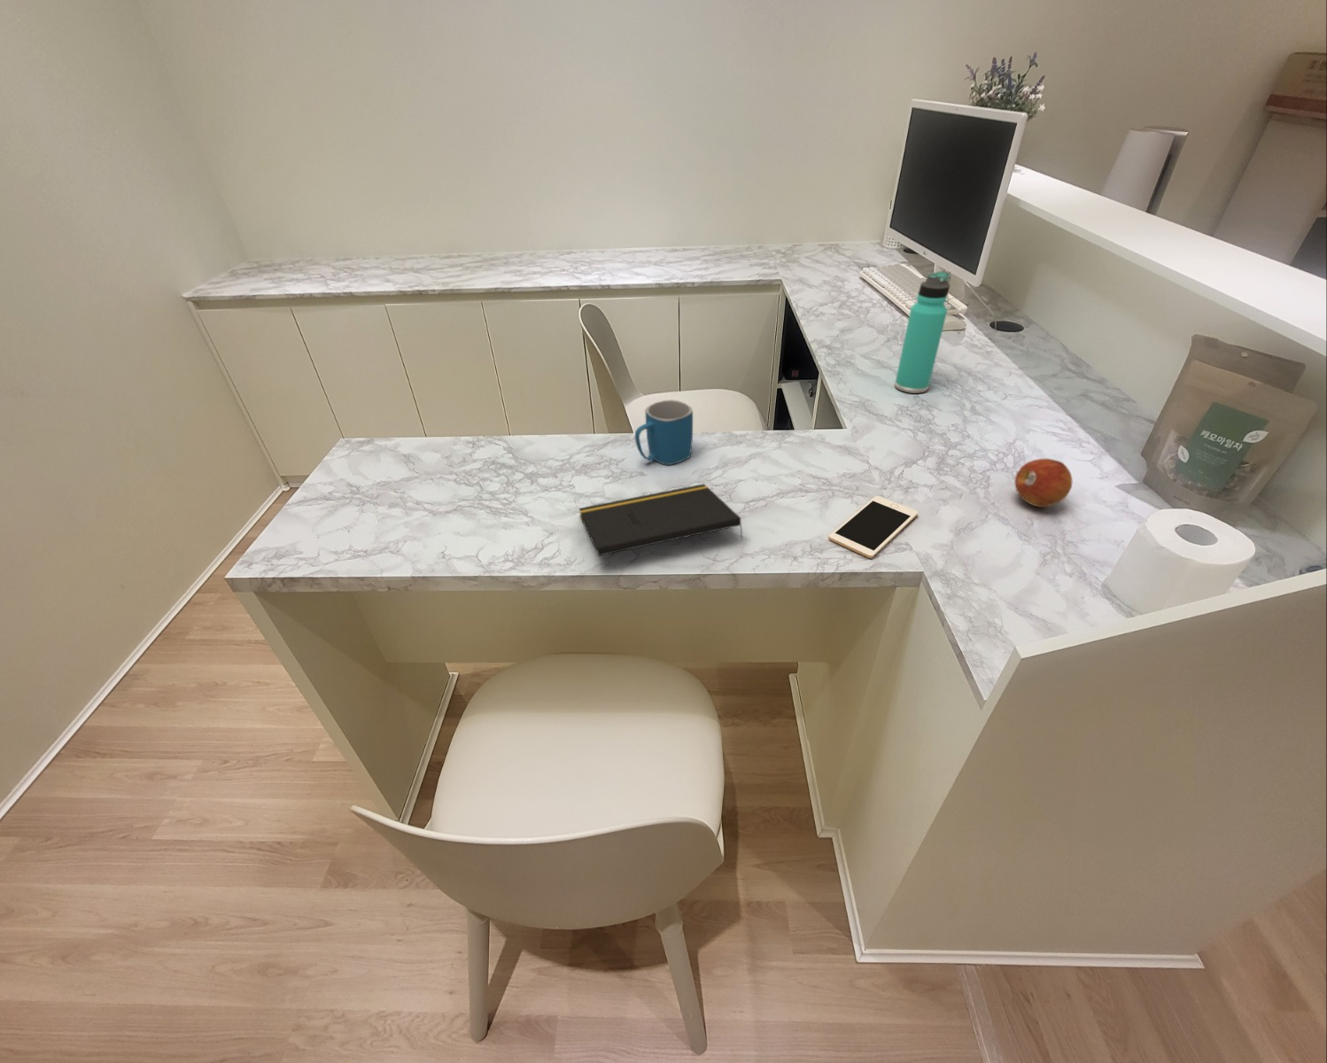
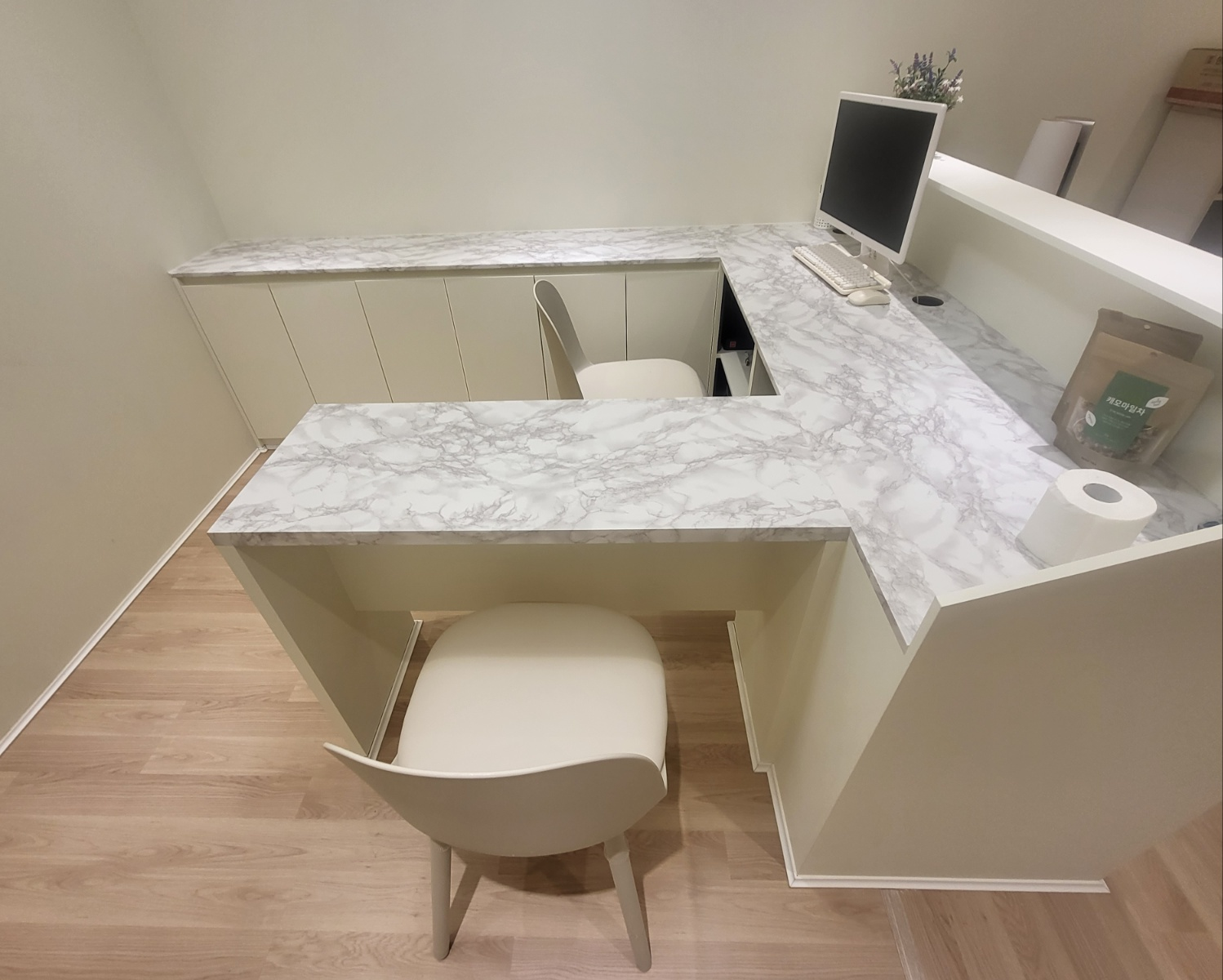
- mug [635,398,693,466]
- fruit [1015,458,1073,509]
- notepad [577,483,744,556]
- thermos bottle [894,271,950,394]
- cell phone [828,496,919,559]
